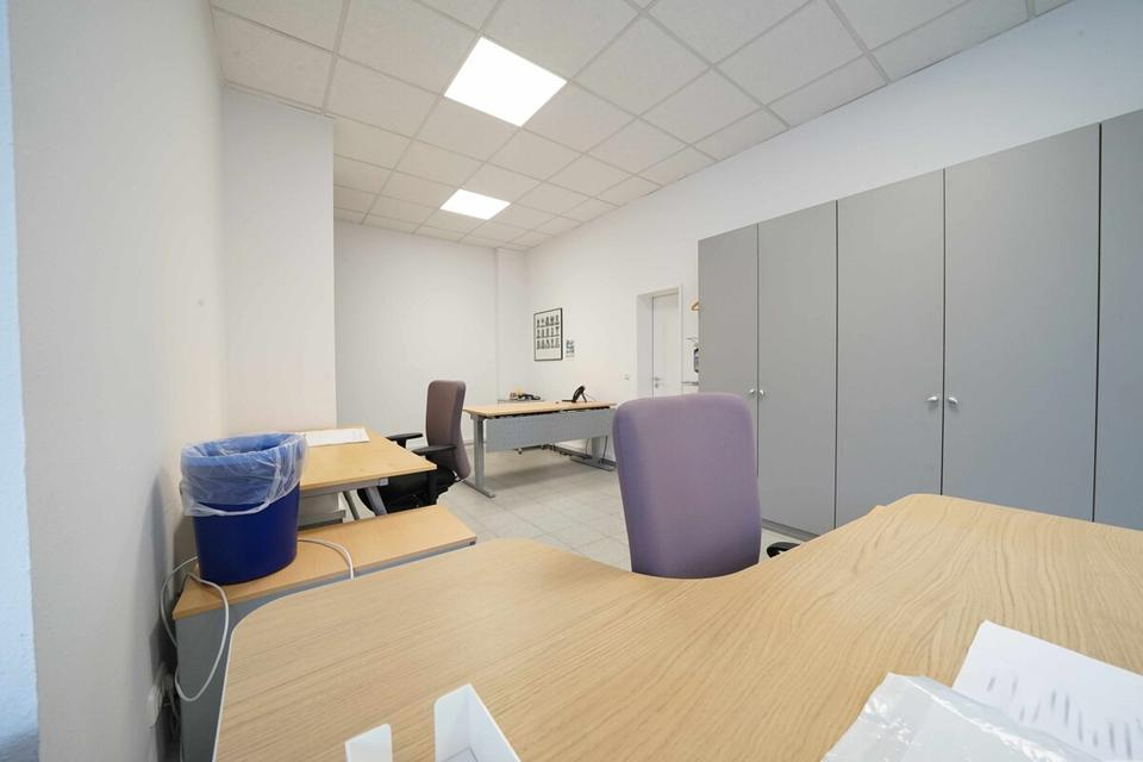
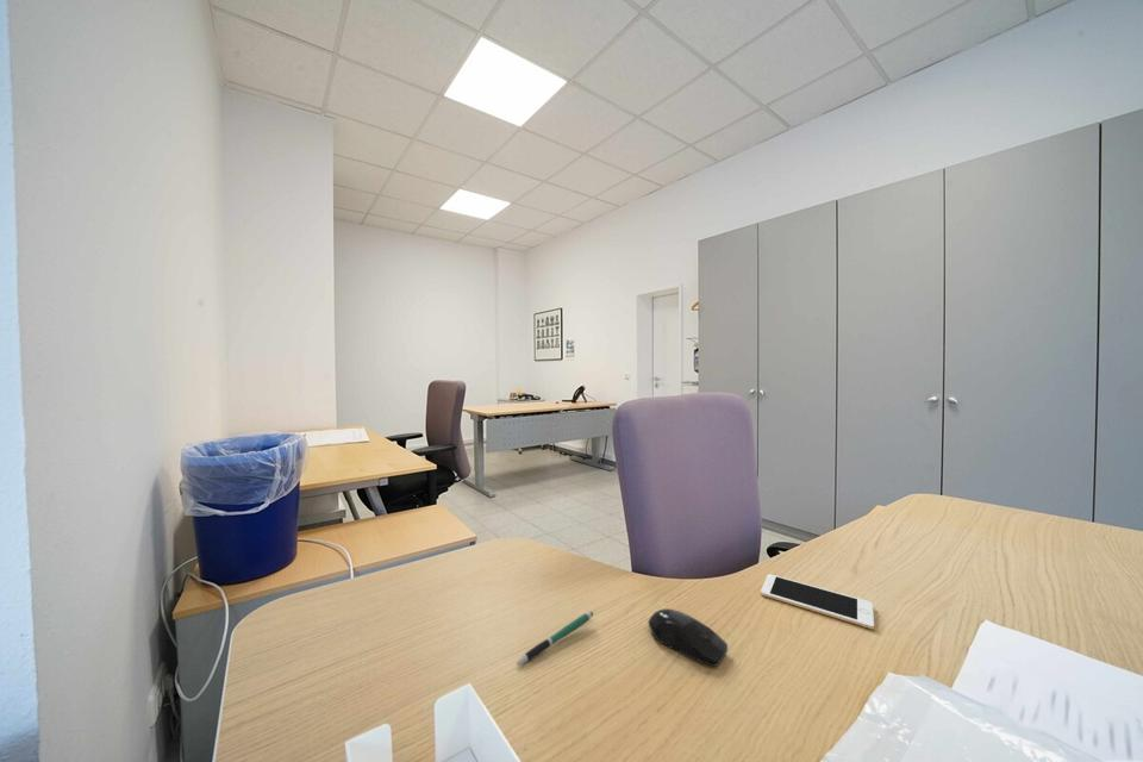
+ pen [516,611,594,666]
+ computer mouse [648,607,729,668]
+ cell phone [760,573,875,630]
